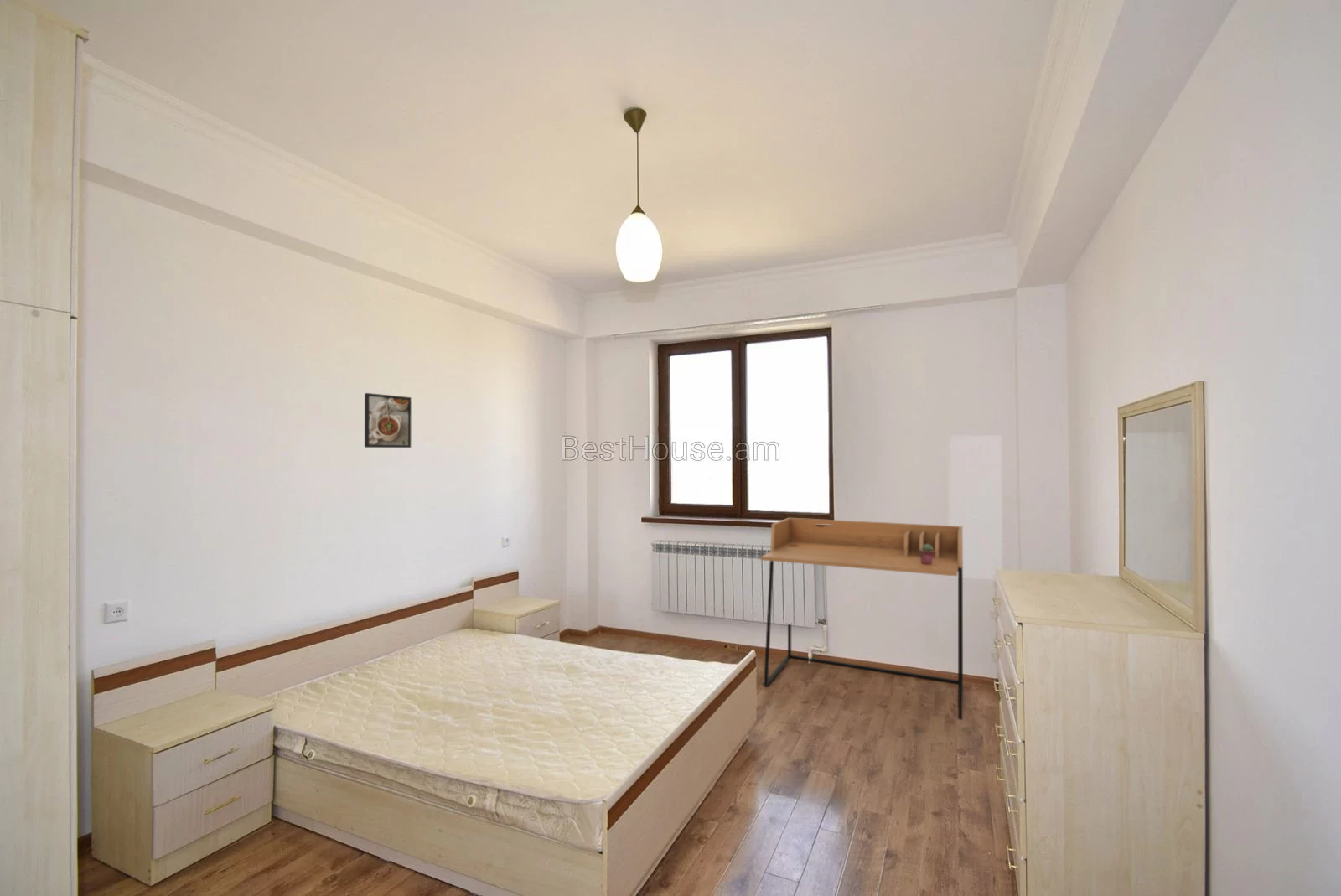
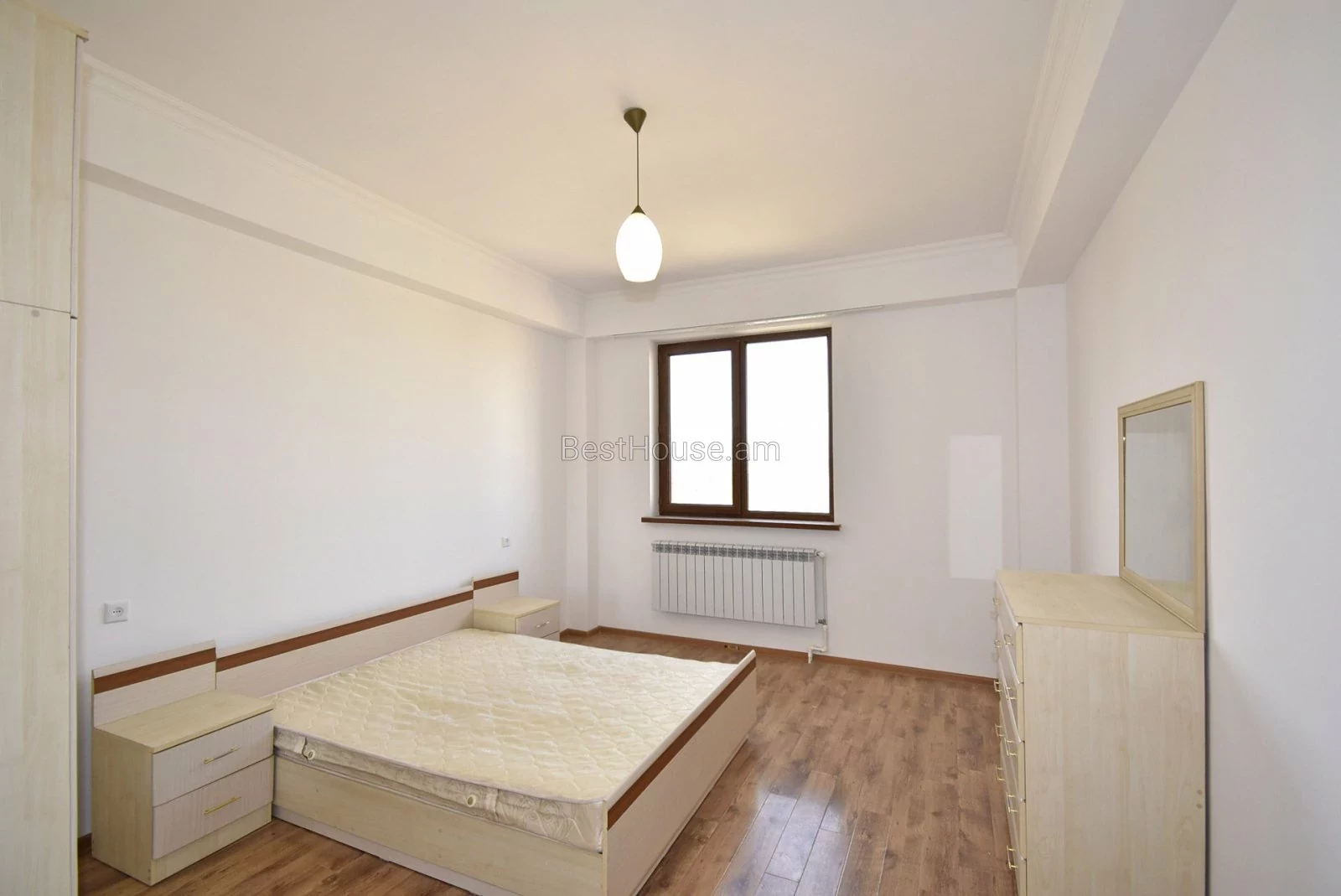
- potted succulent [919,544,935,565]
- desk [760,517,964,721]
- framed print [364,392,412,448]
